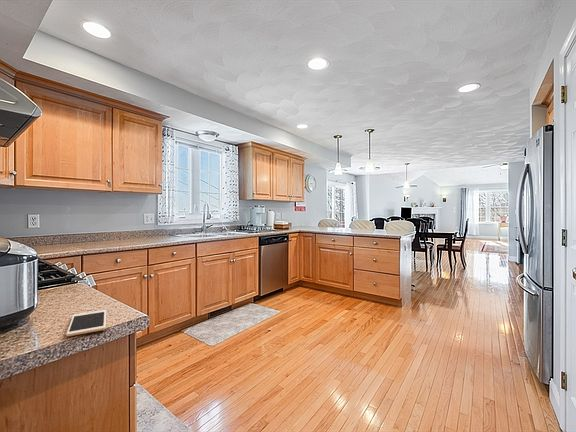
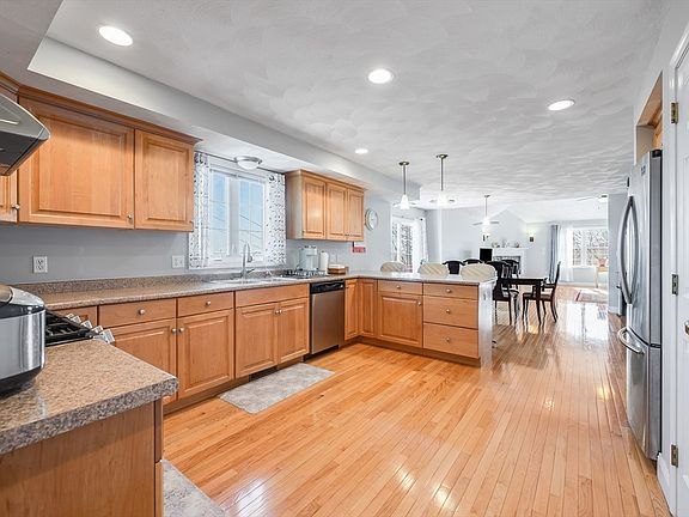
- cell phone [65,309,107,337]
